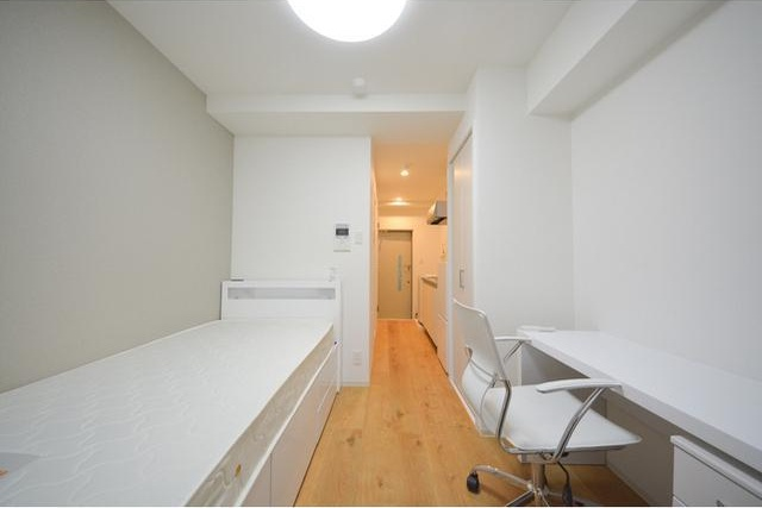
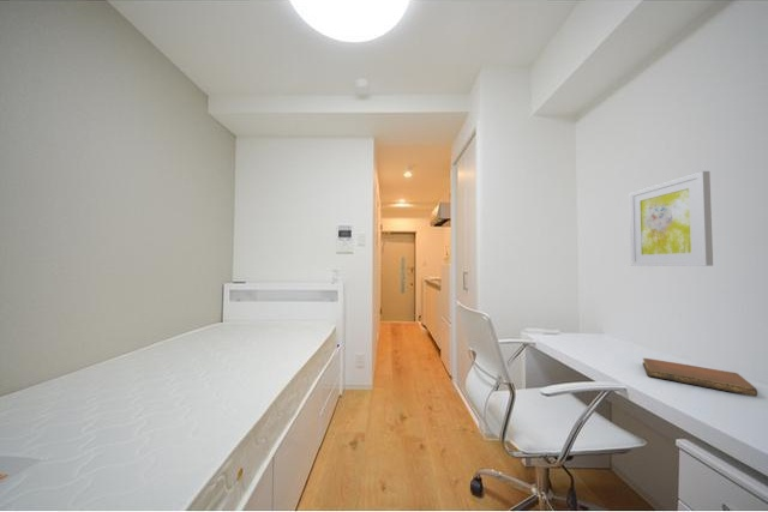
+ wall art [629,170,714,267]
+ notebook [642,357,758,398]
